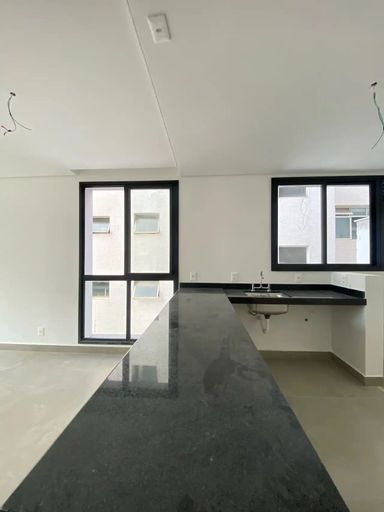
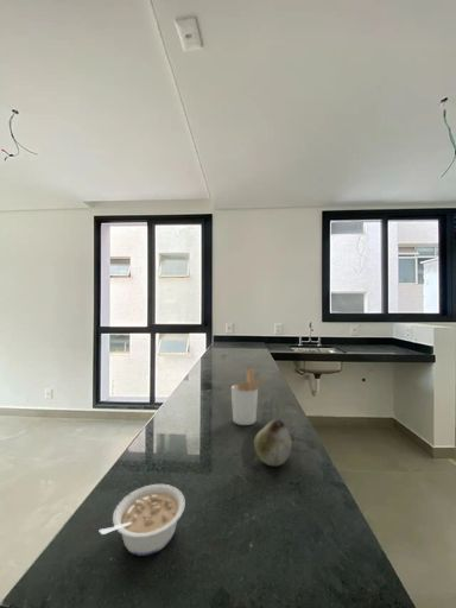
+ fruit [253,418,293,467]
+ utensil holder [230,367,273,426]
+ legume [99,483,186,557]
